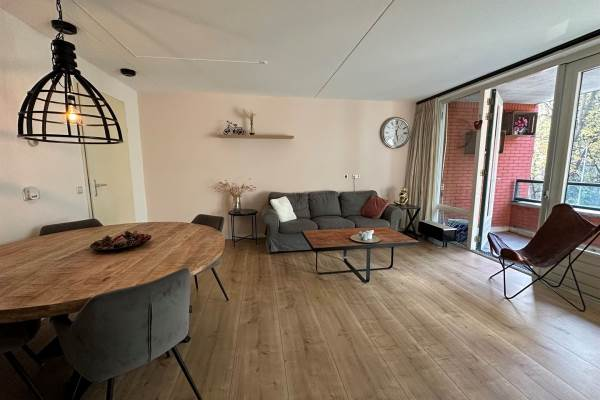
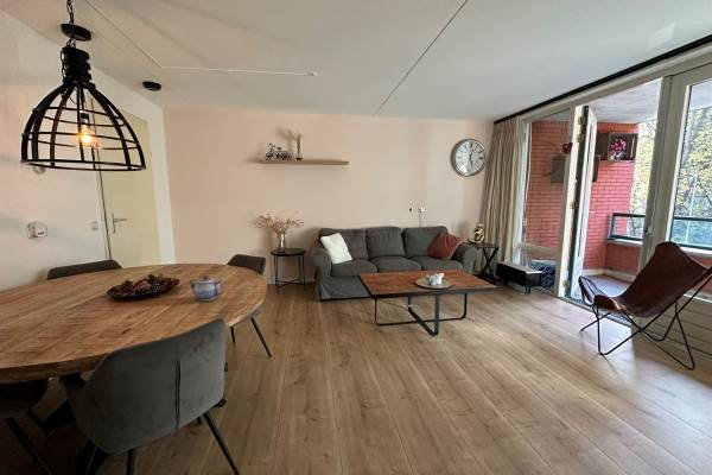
+ teapot [186,274,227,302]
